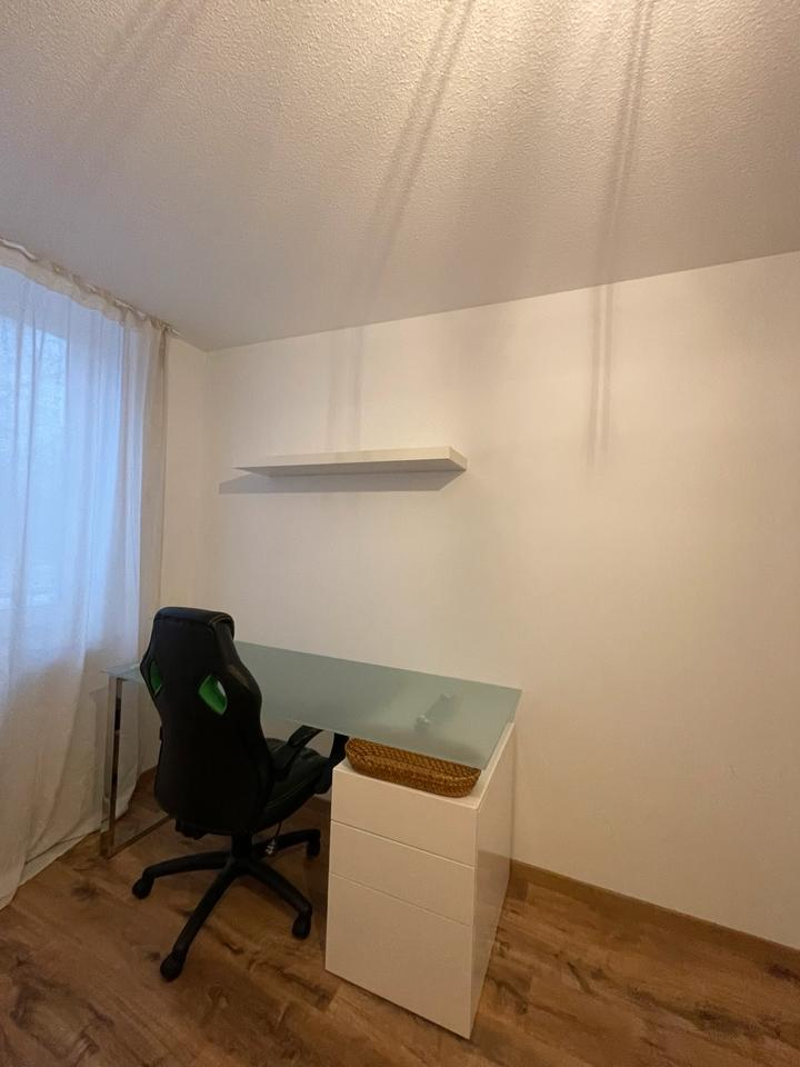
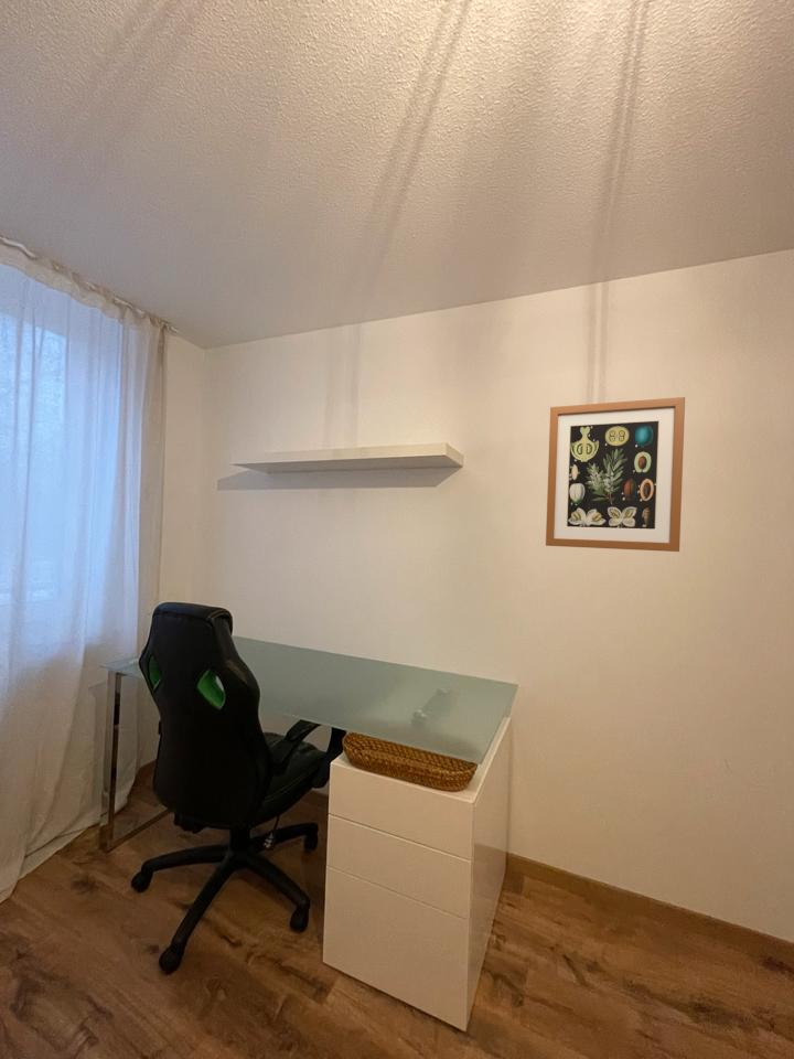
+ wall art [545,396,686,553]
